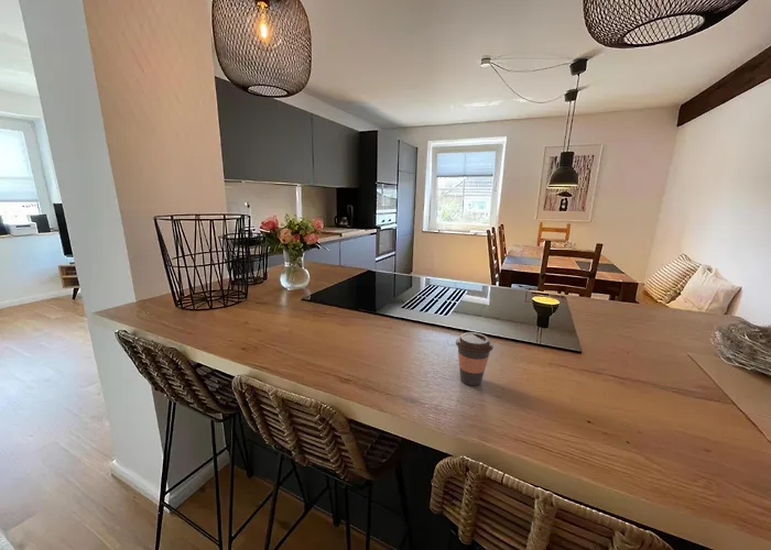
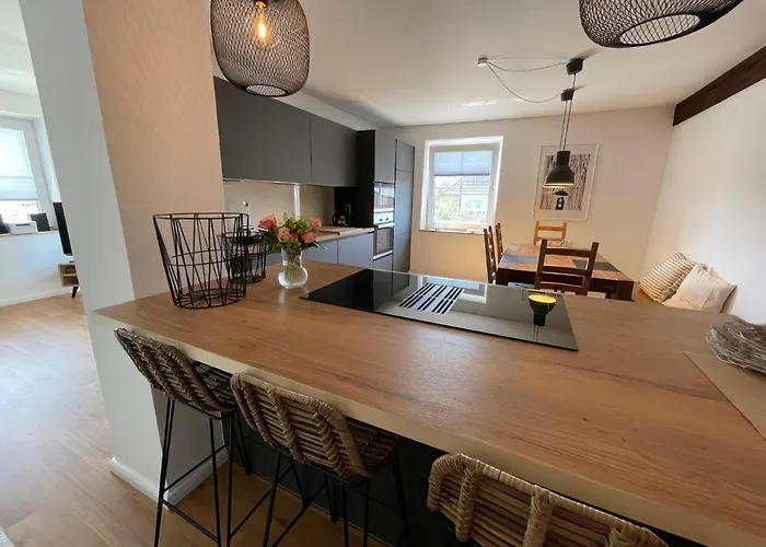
- coffee cup [455,331,495,387]
